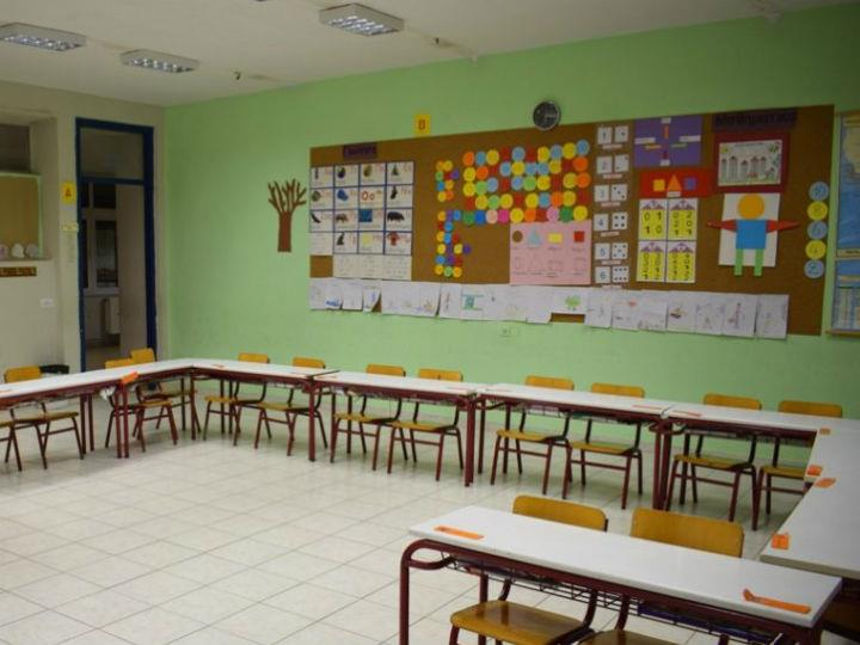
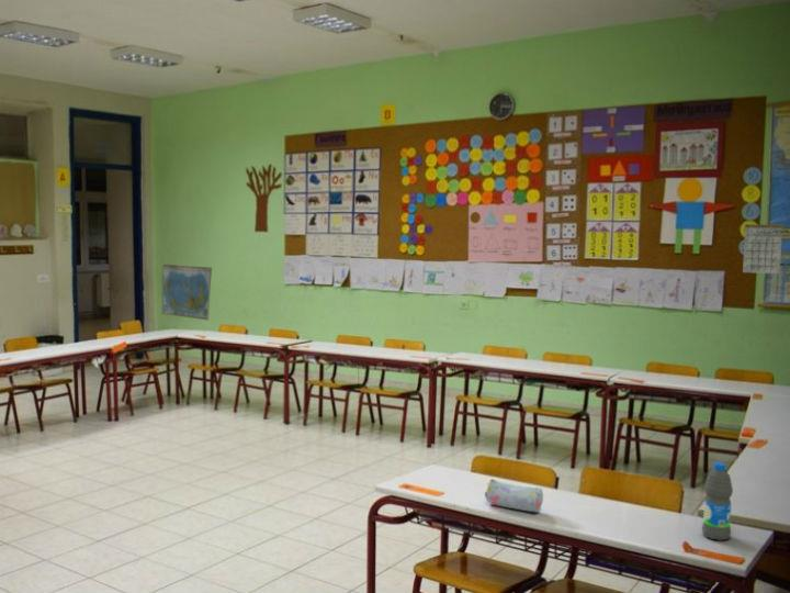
+ pencil case [484,478,544,514]
+ water bottle [701,461,734,541]
+ calendar [742,214,785,275]
+ world map [161,264,213,321]
